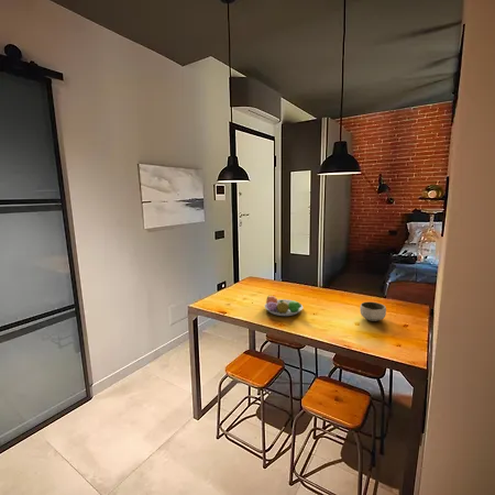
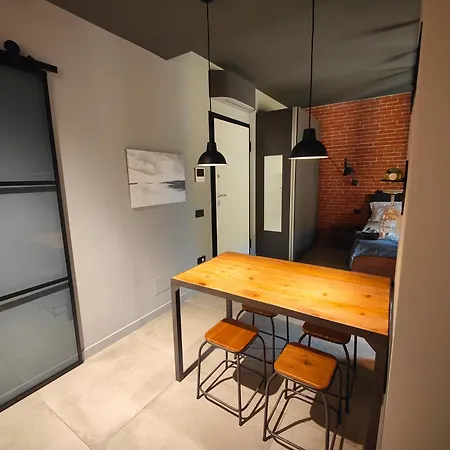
- fruit bowl [264,295,304,317]
- bowl [359,300,387,322]
